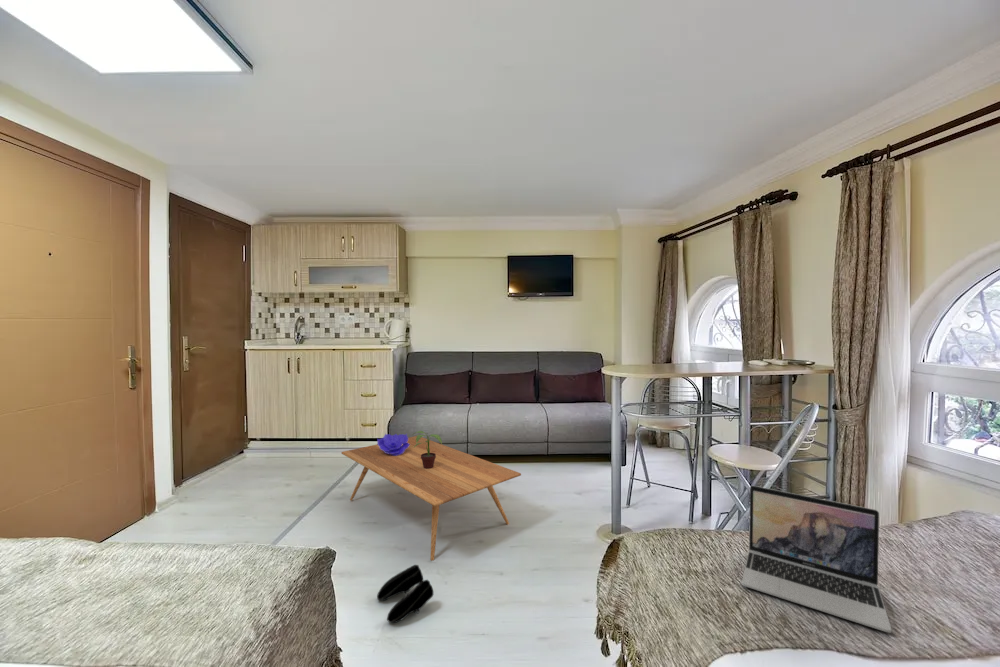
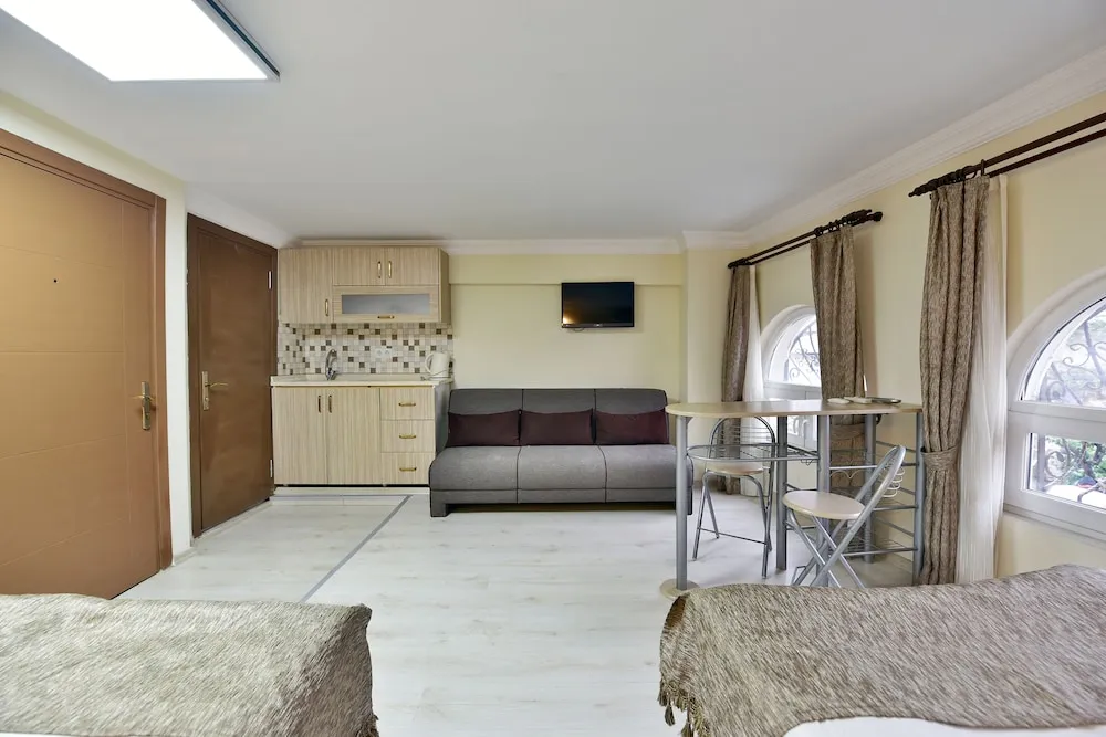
- laptop [741,485,892,634]
- decorative bowl [376,433,410,456]
- shoe [376,564,434,624]
- potted plant [411,430,443,469]
- coffee table [341,435,522,562]
